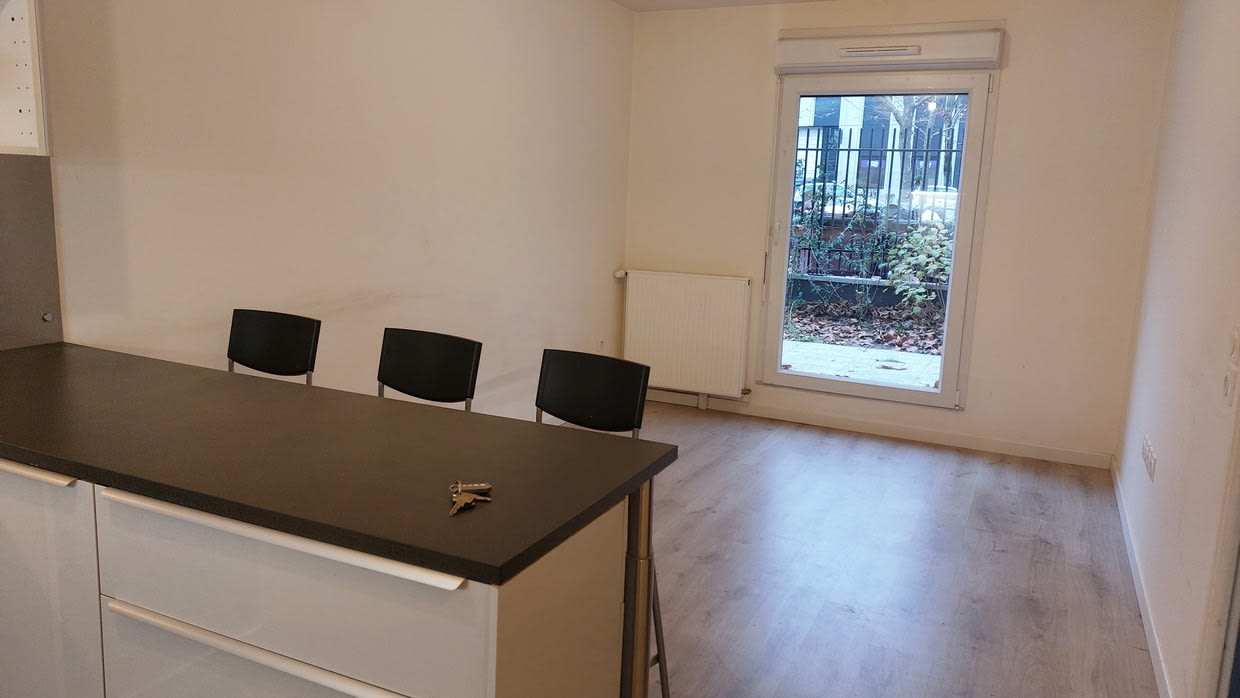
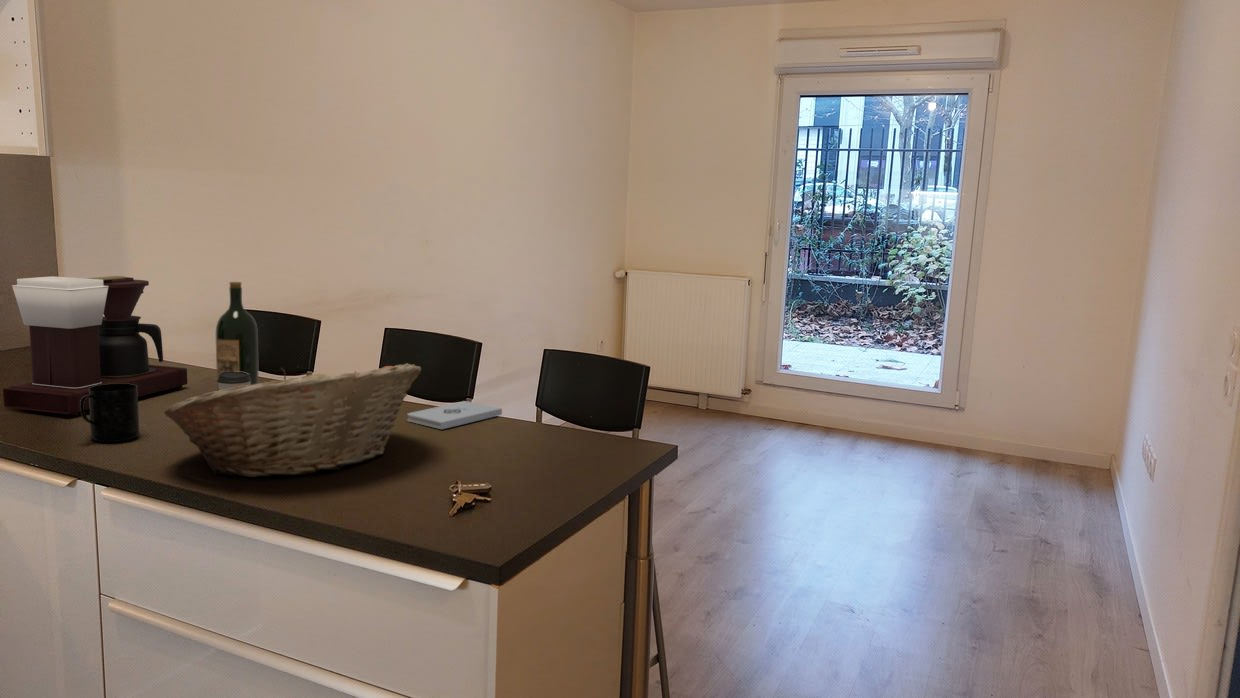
+ fruit basket [163,362,422,478]
+ notepad [406,400,503,430]
+ coffee maker [2,275,188,416]
+ coffee cup [216,371,251,391]
+ mug [79,383,140,443]
+ wine bottle [215,281,259,391]
